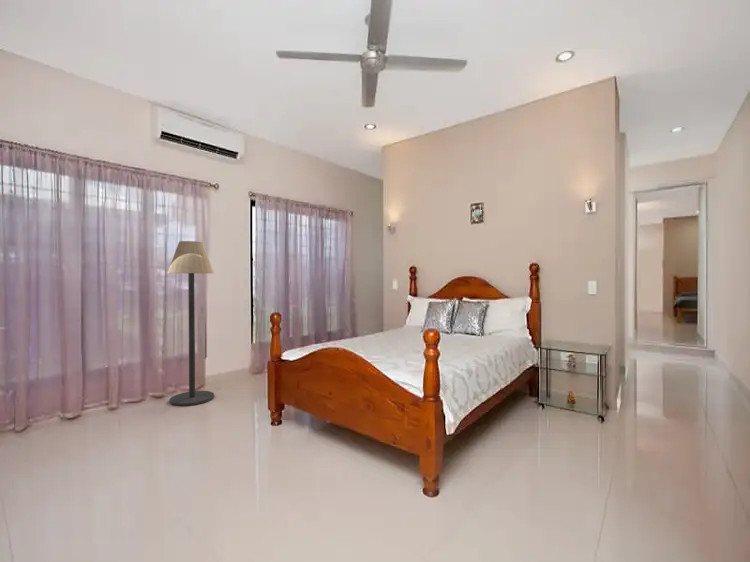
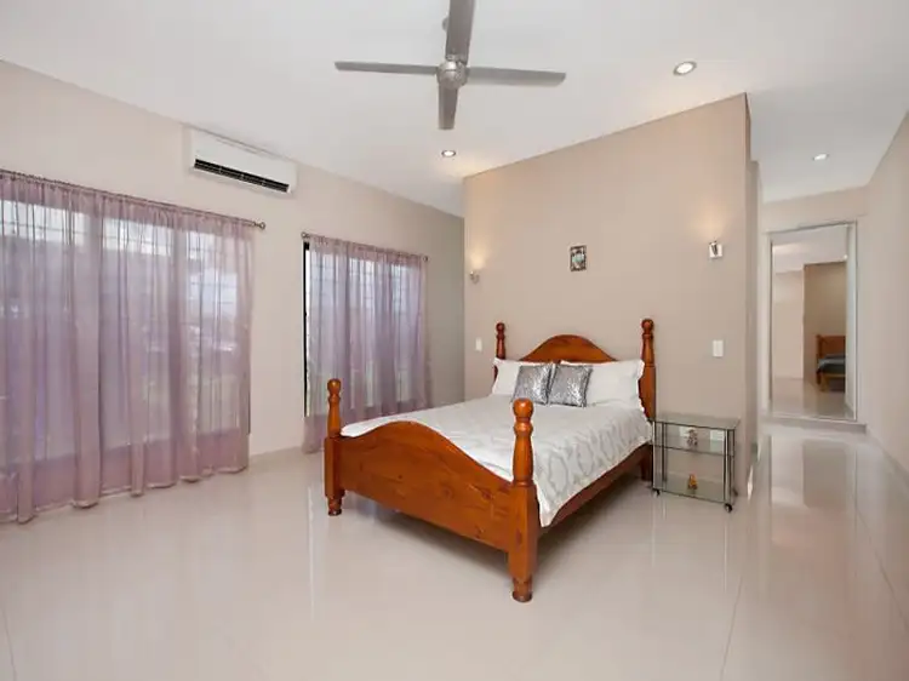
- floor lamp [167,240,215,407]
